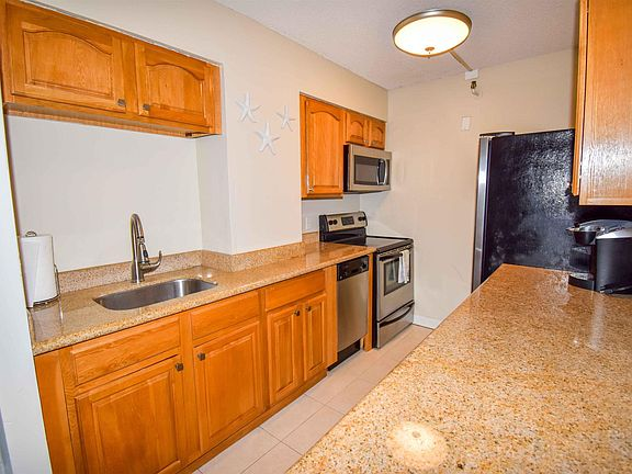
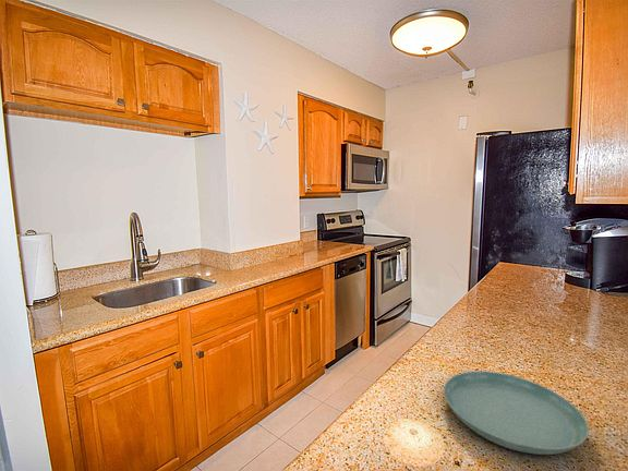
+ saucer [443,371,590,456]
